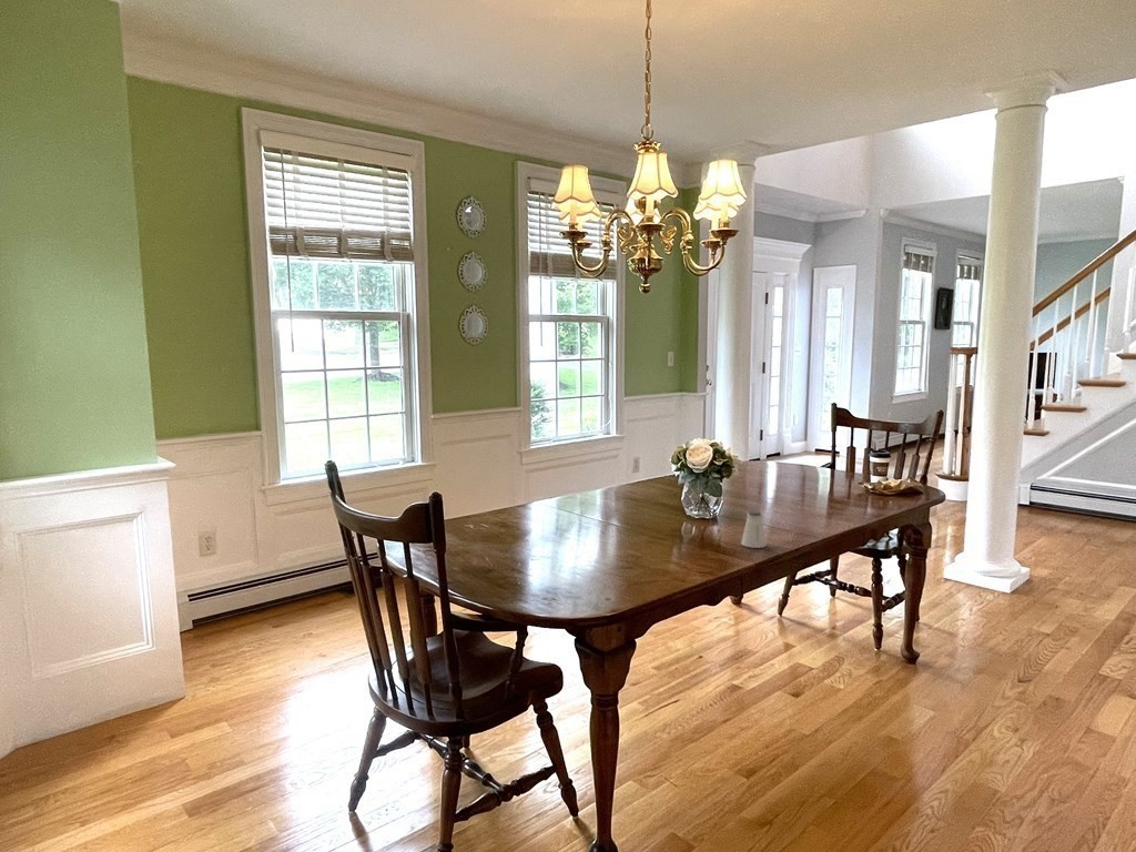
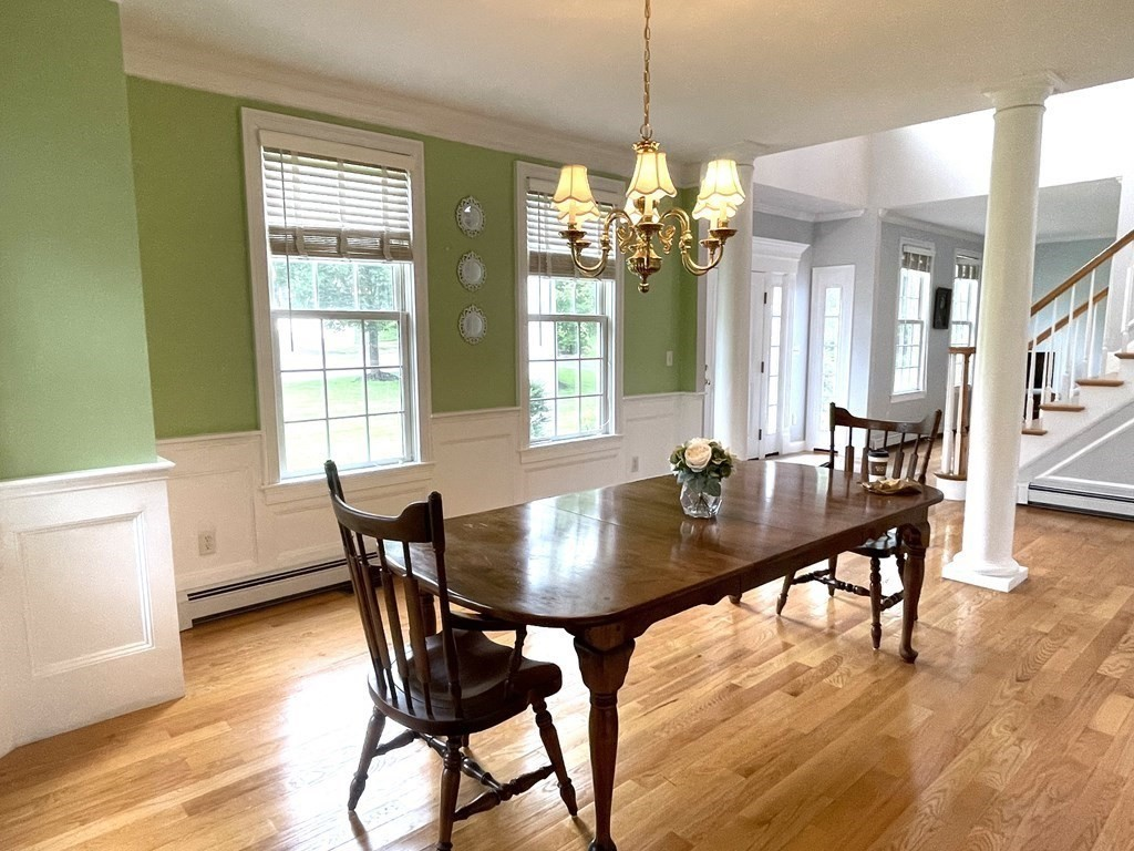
- saltshaker [740,509,768,549]
